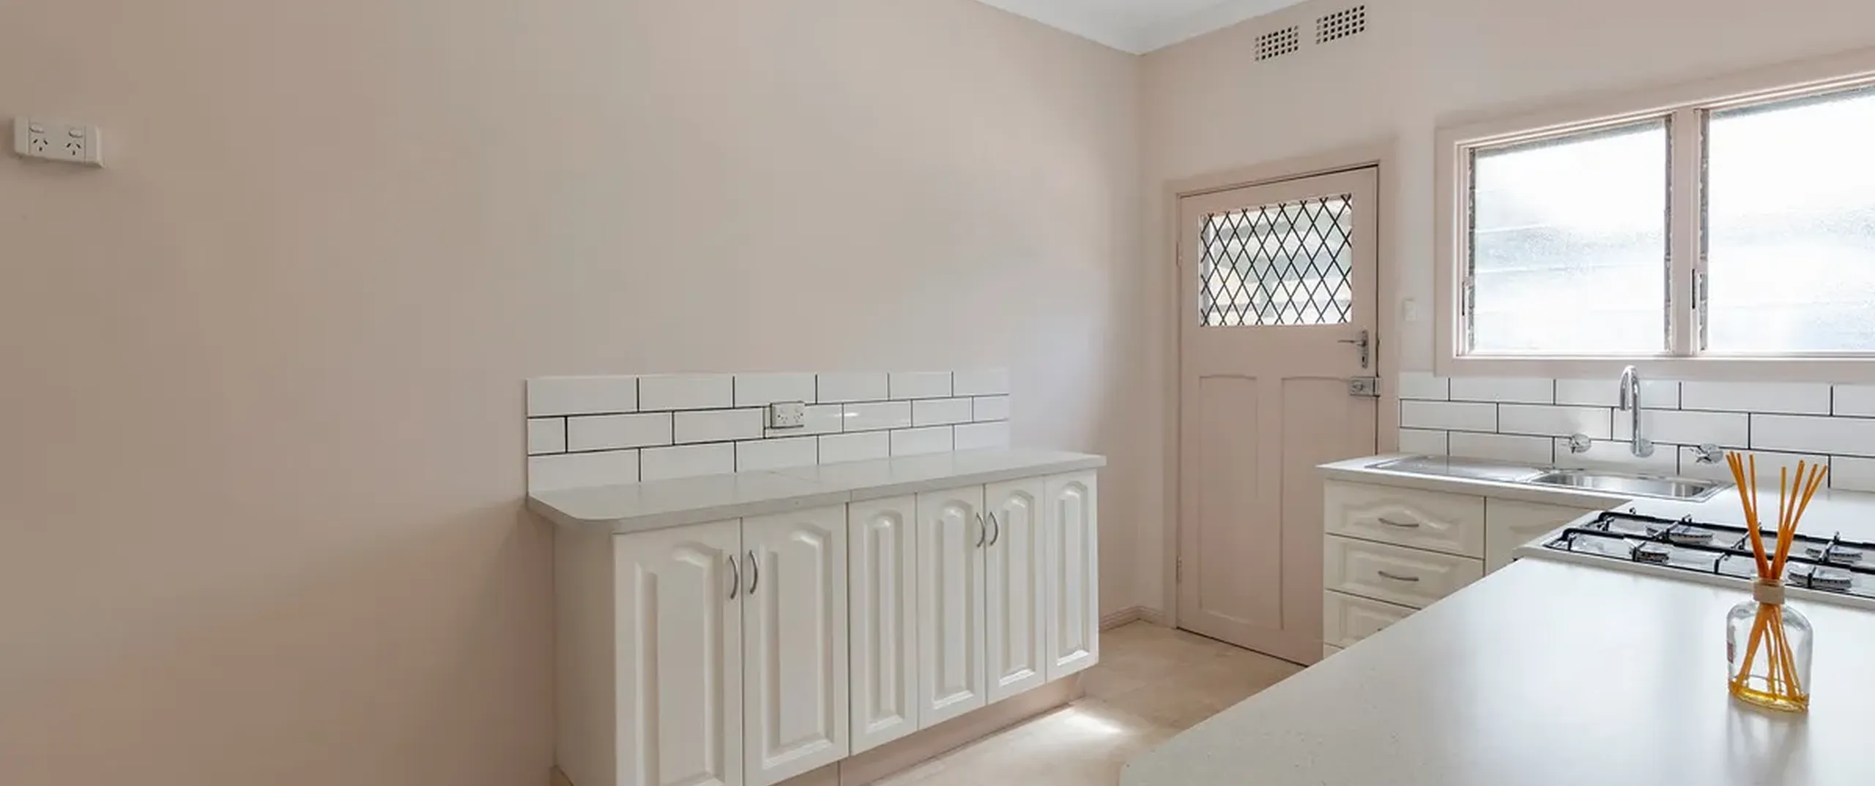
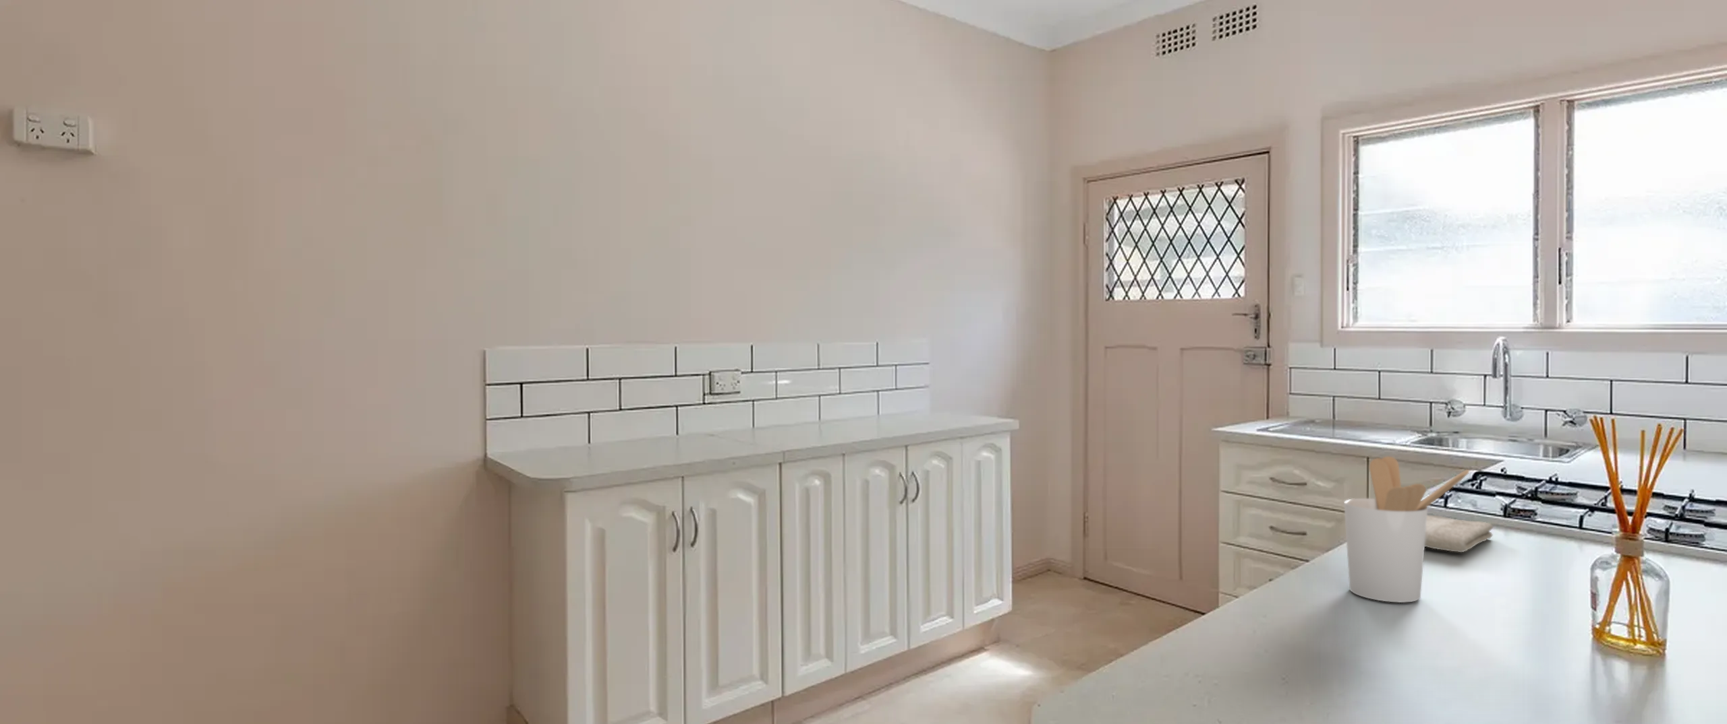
+ washcloth [1425,515,1494,553]
+ utensil holder [1343,456,1470,603]
